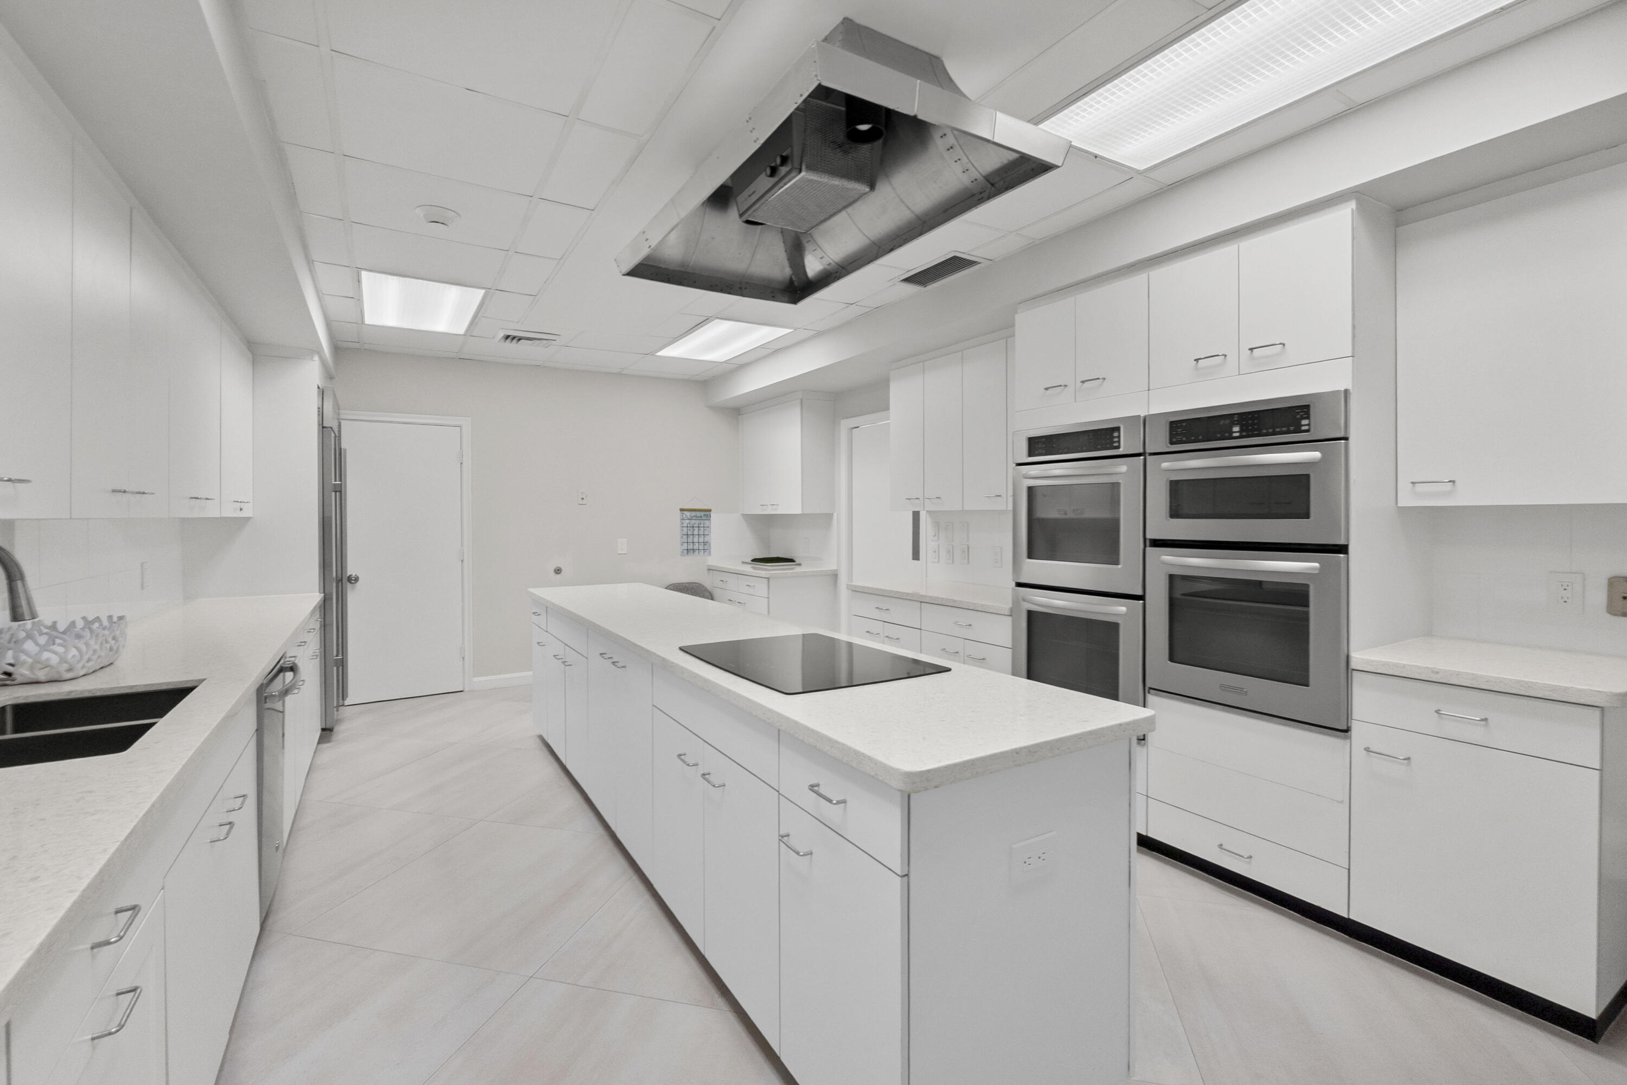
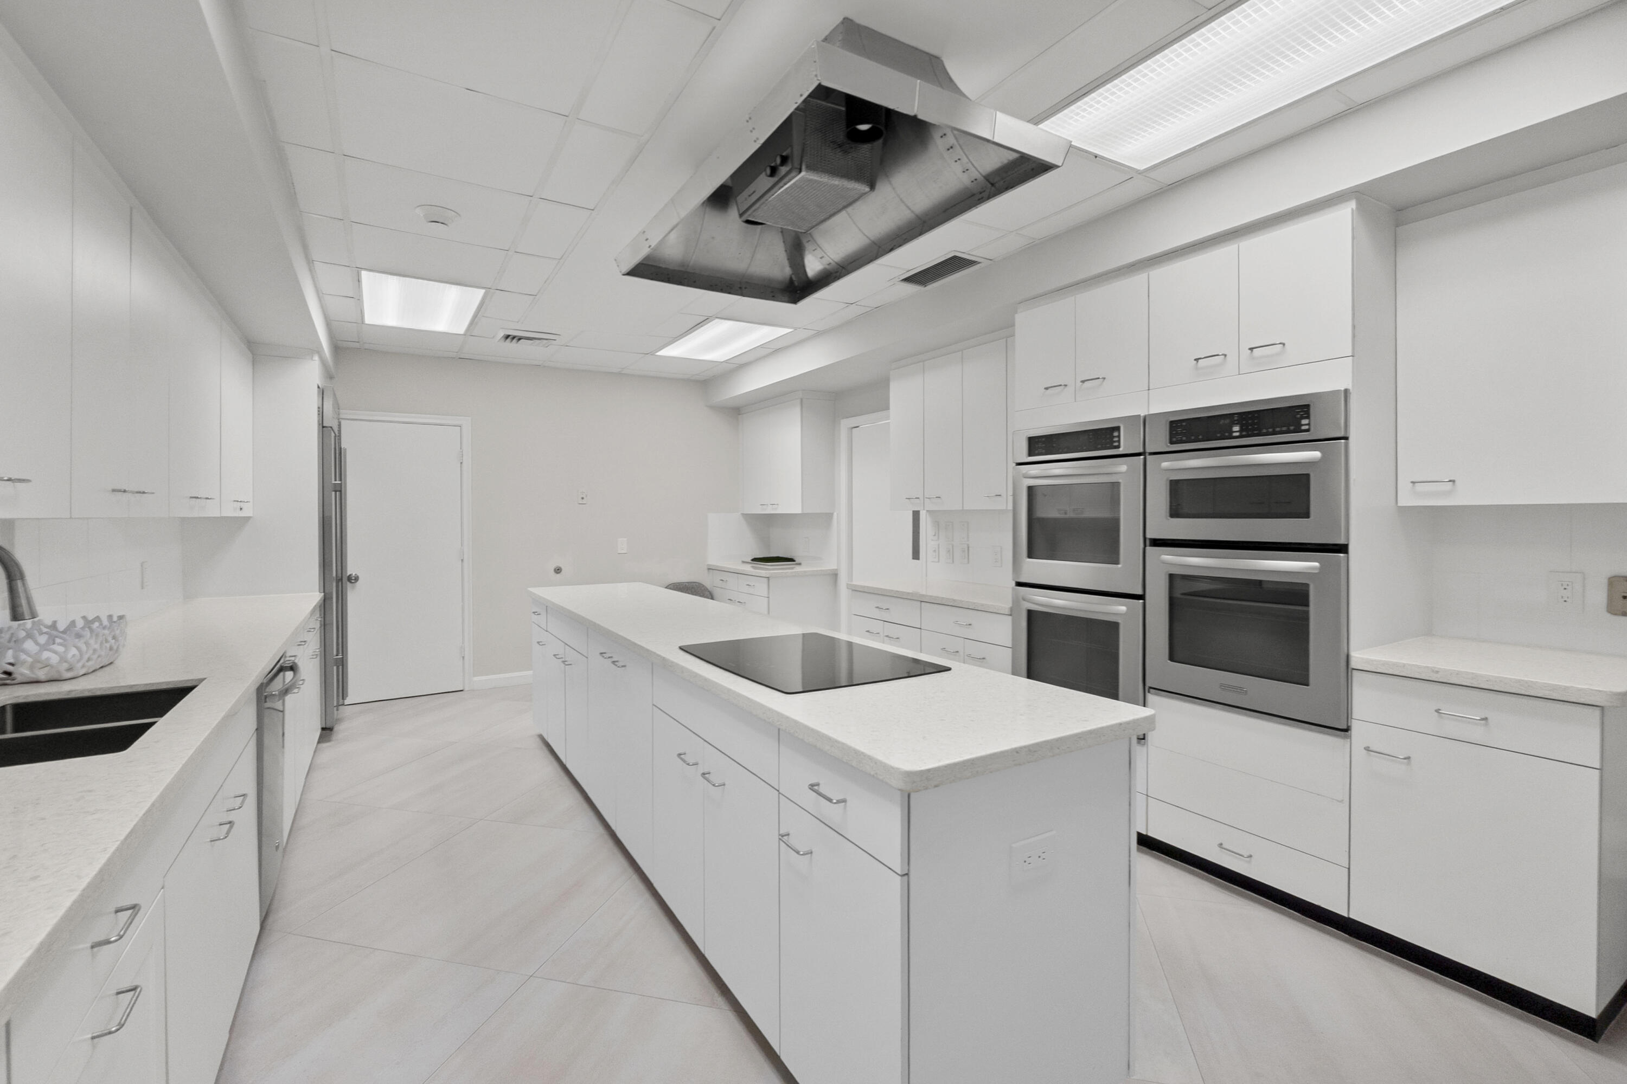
- calendar [679,496,712,557]
